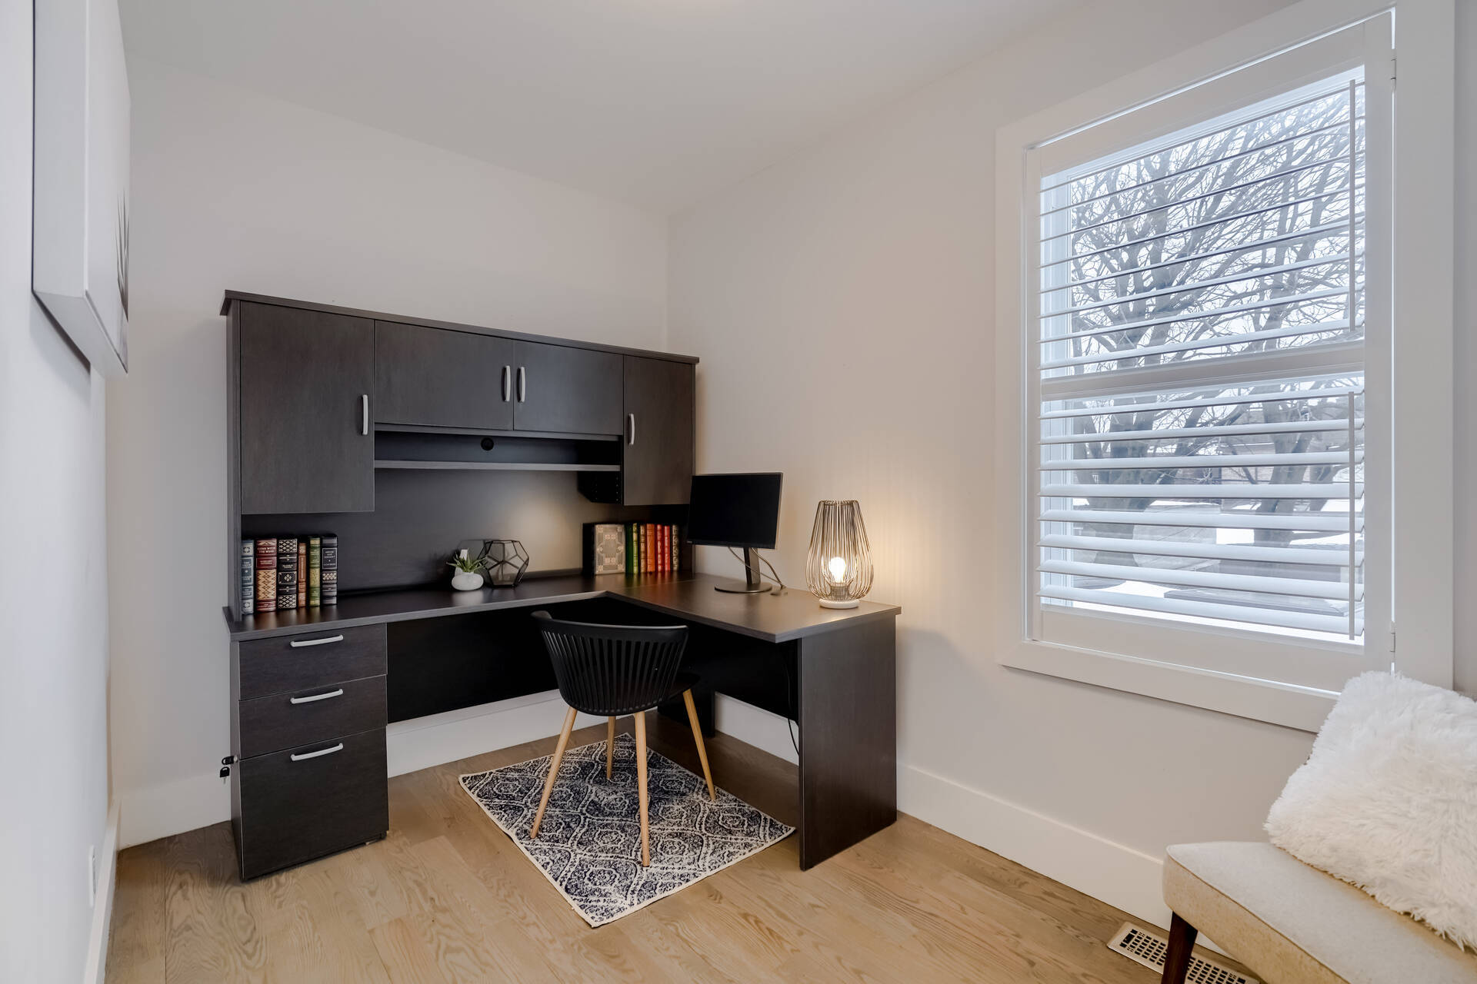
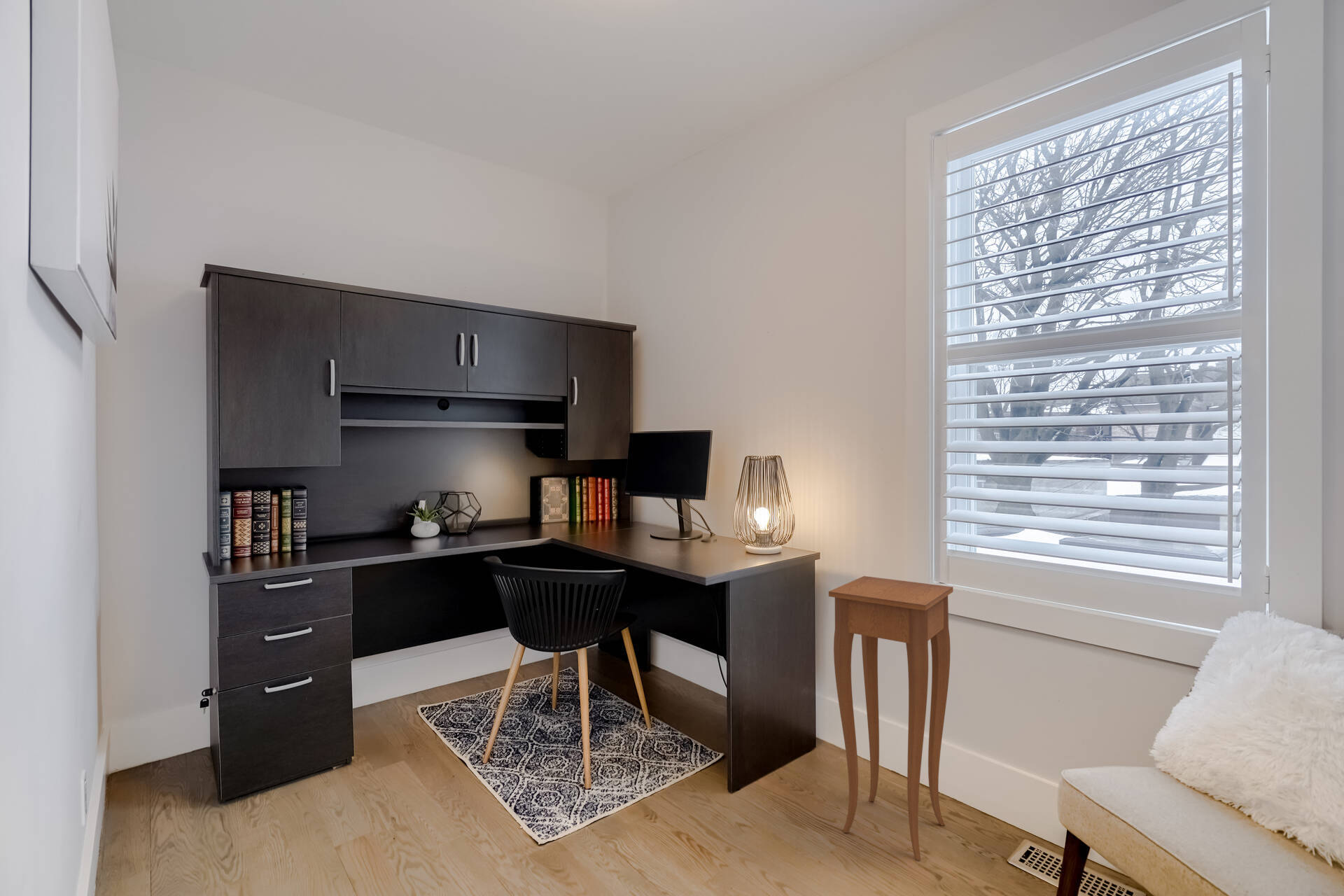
+ side table [828,575,954,861]
